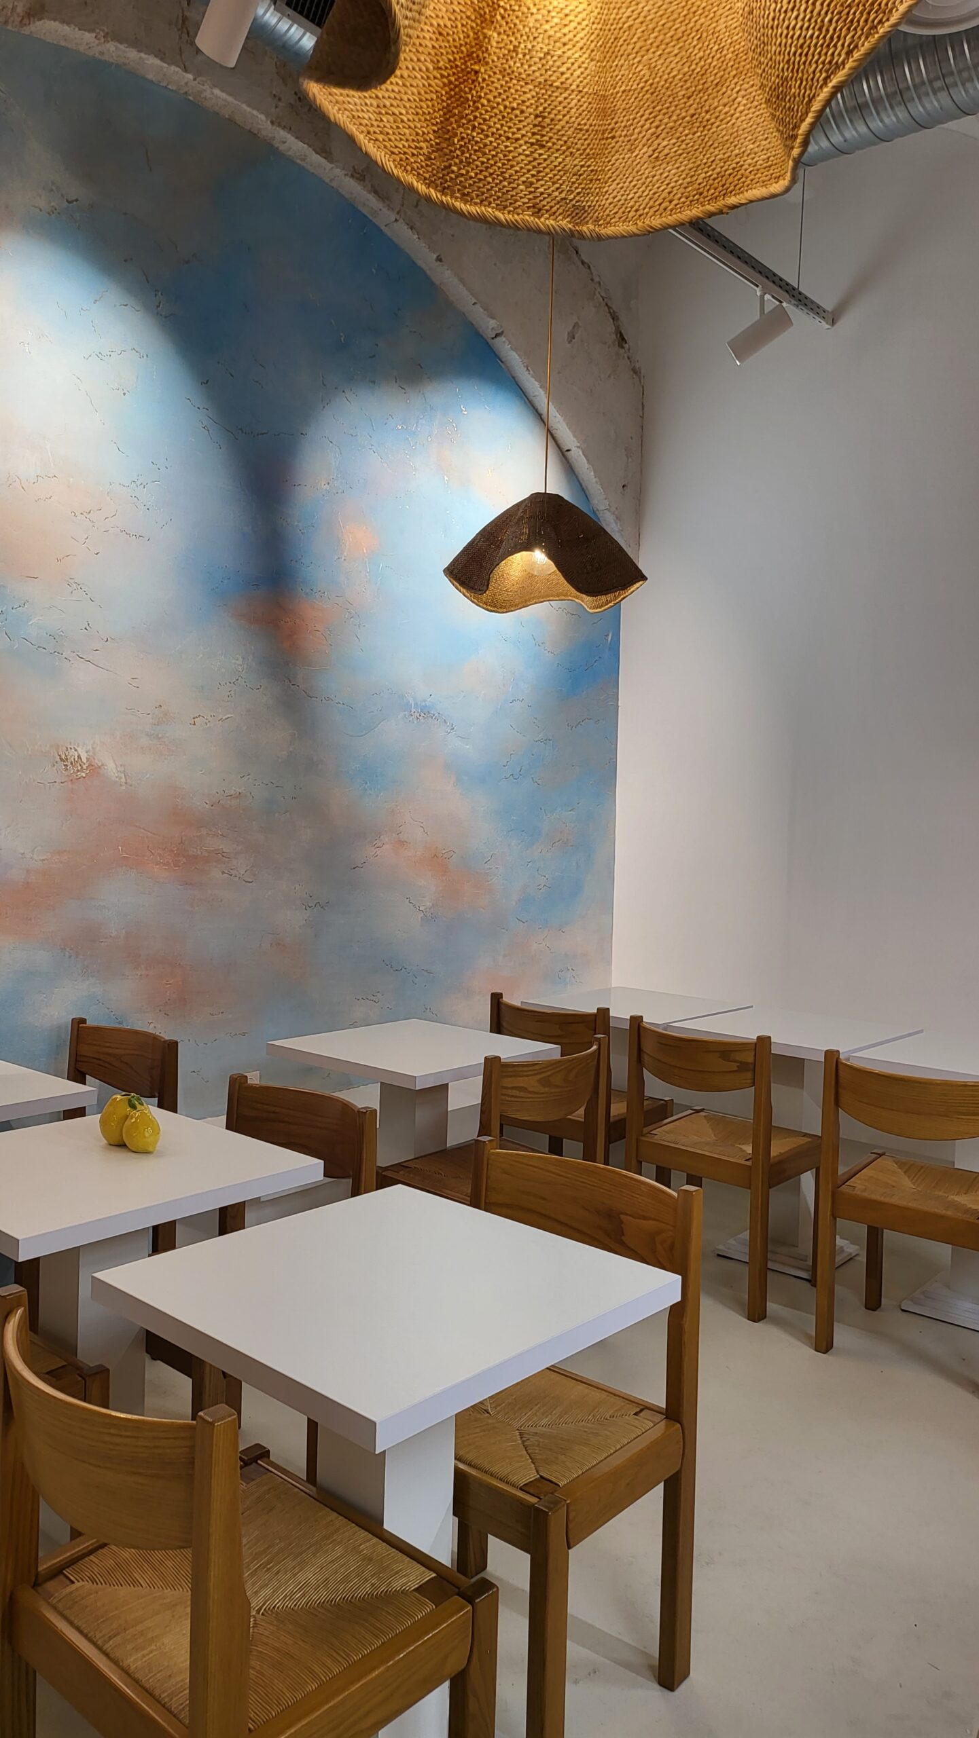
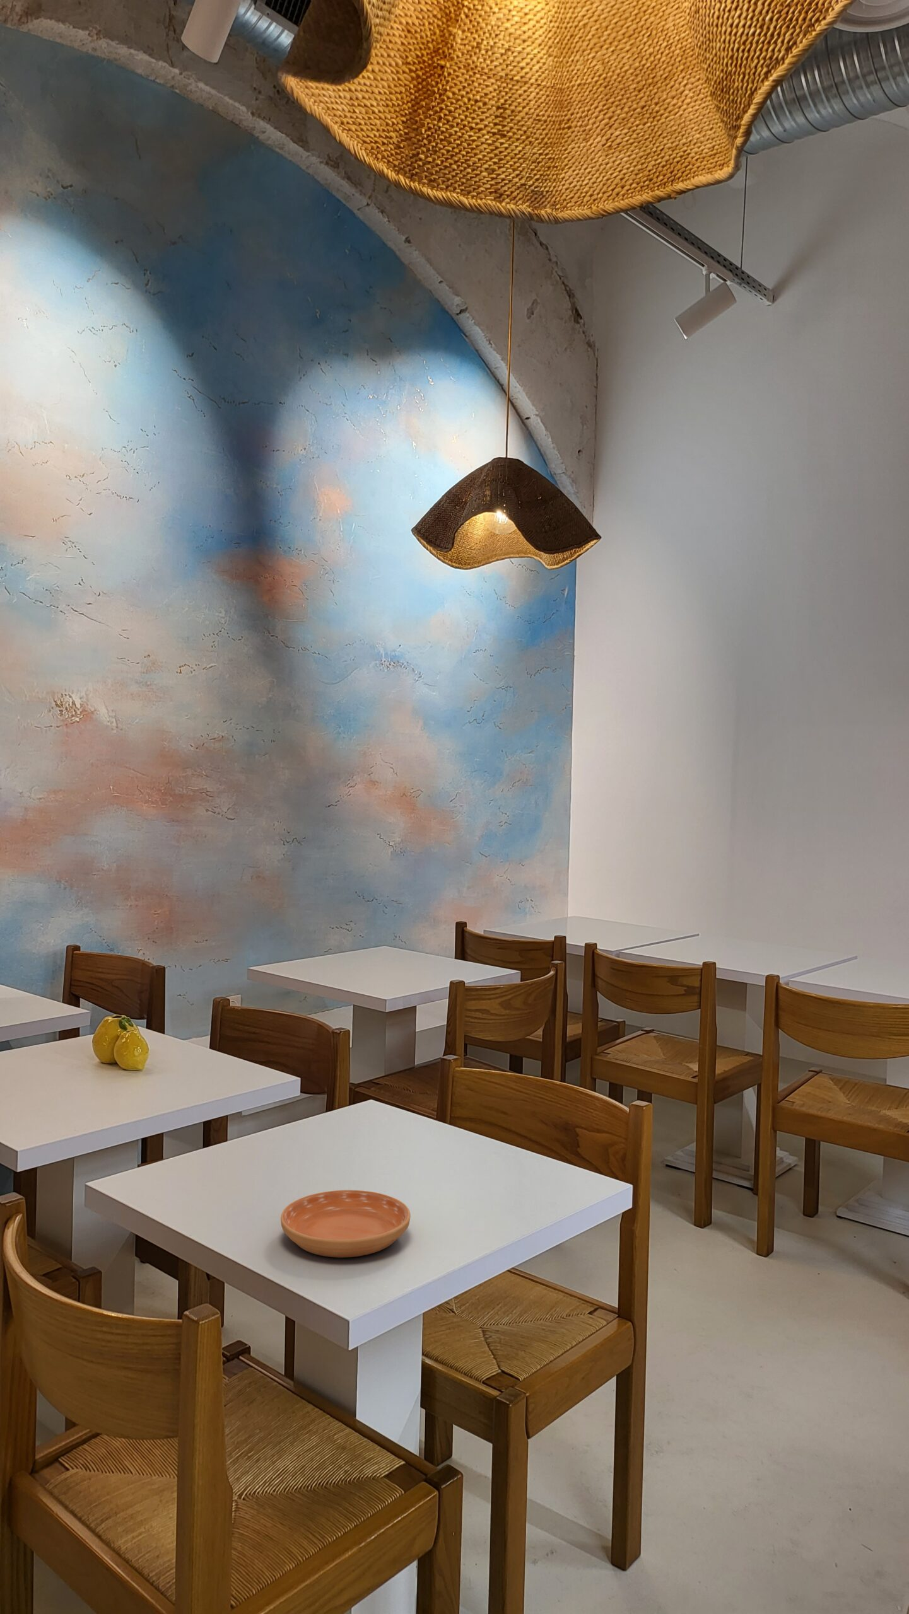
+ saucer [280,1189,411,1258]
